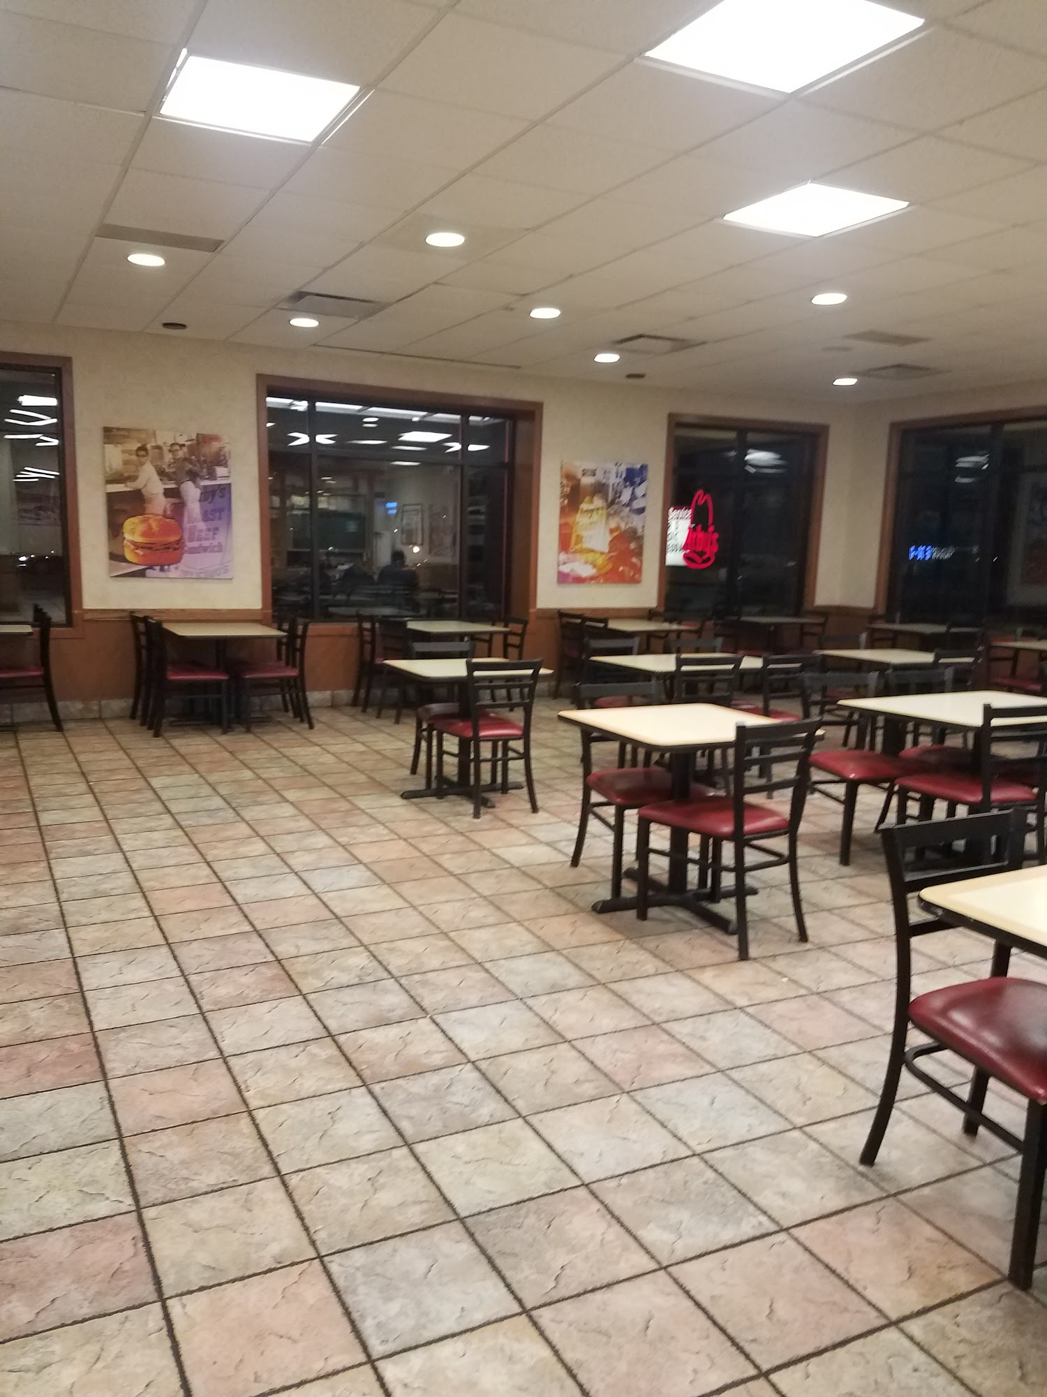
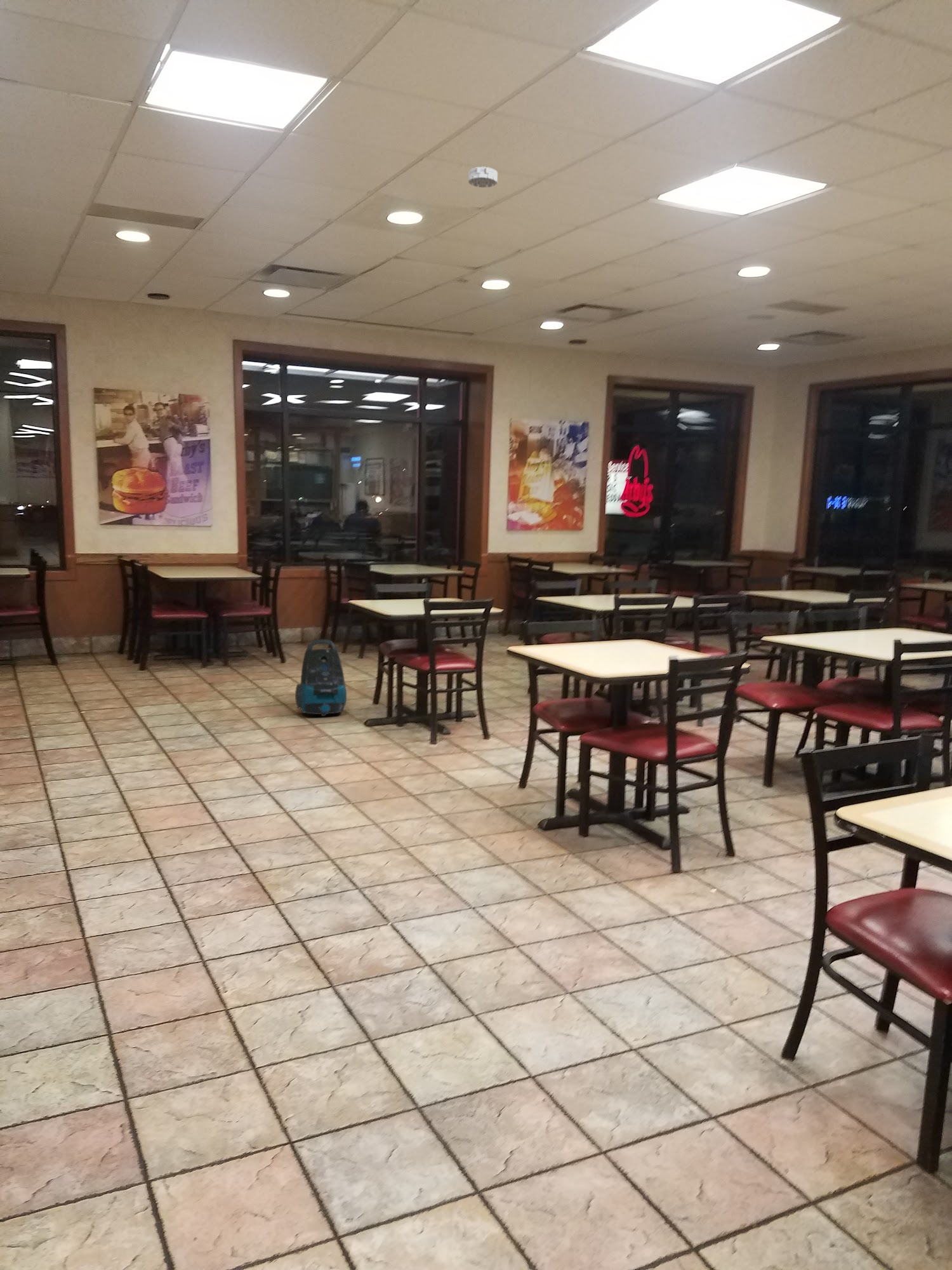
+ smoke detector [468,166,498,188]
+ vacuum cleaner [294,639,347,717]
